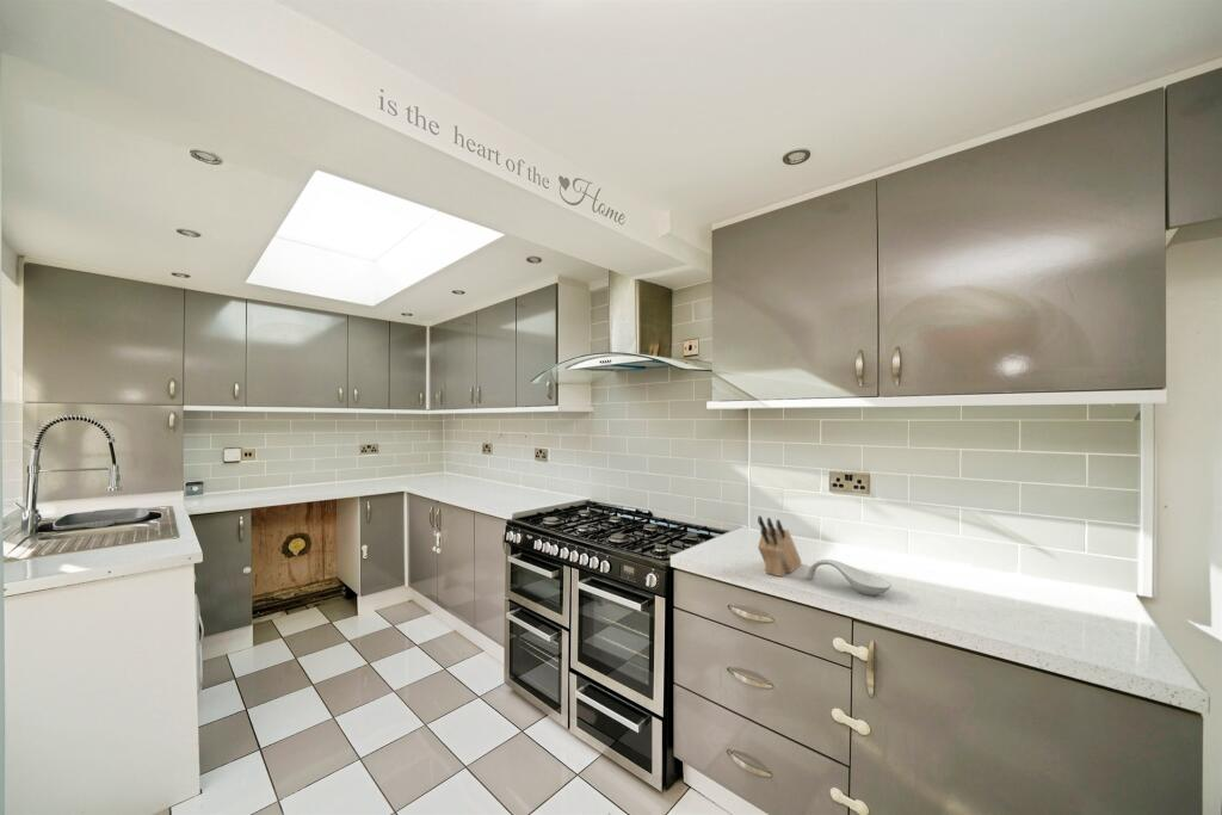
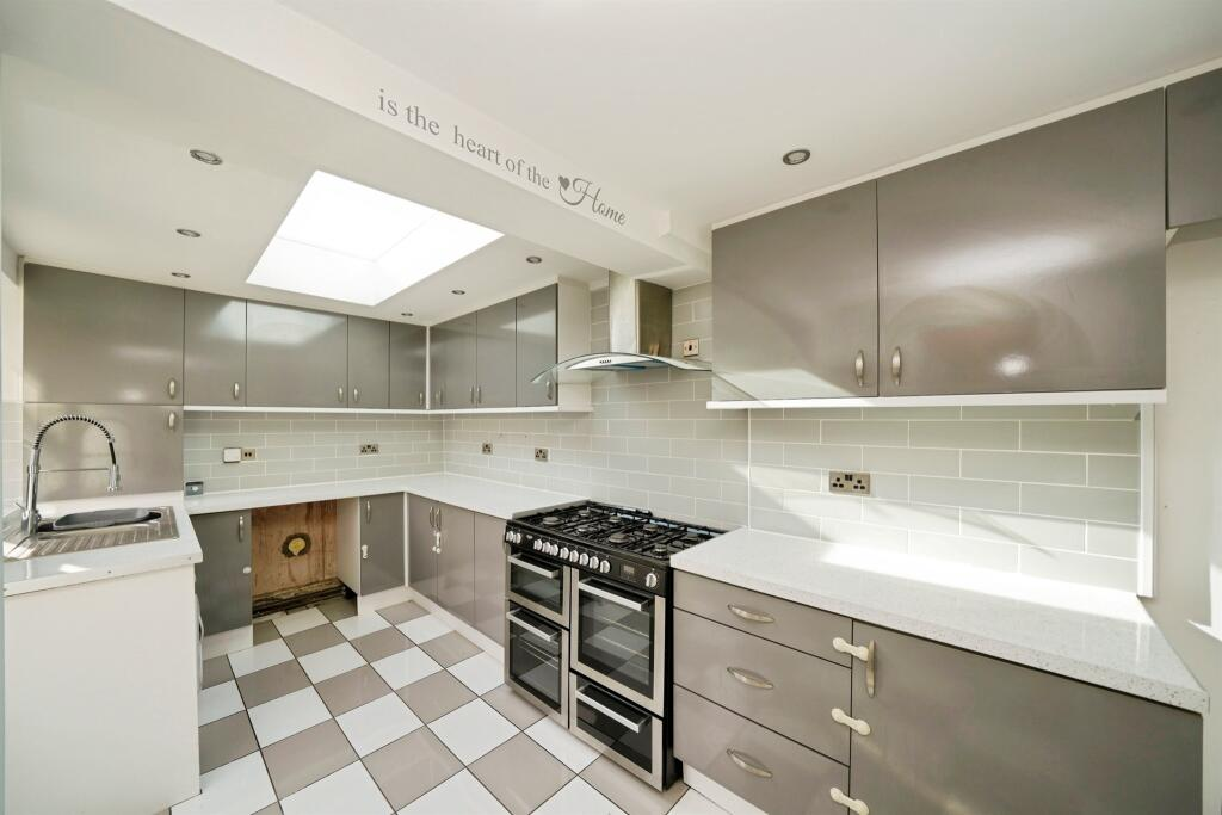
- spoon rest [807,558,893,597]
- knife block [757,514,803,578]
